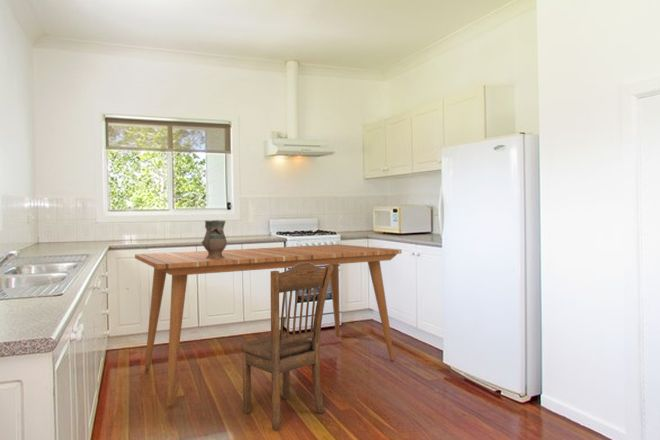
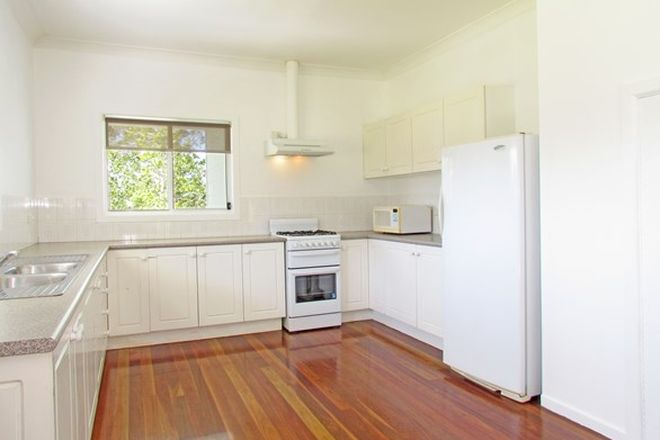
- dining chair [240,263,333,432]
- ceramic pitcher [201,219,228,259]
- dining table [134,243,402,407]
